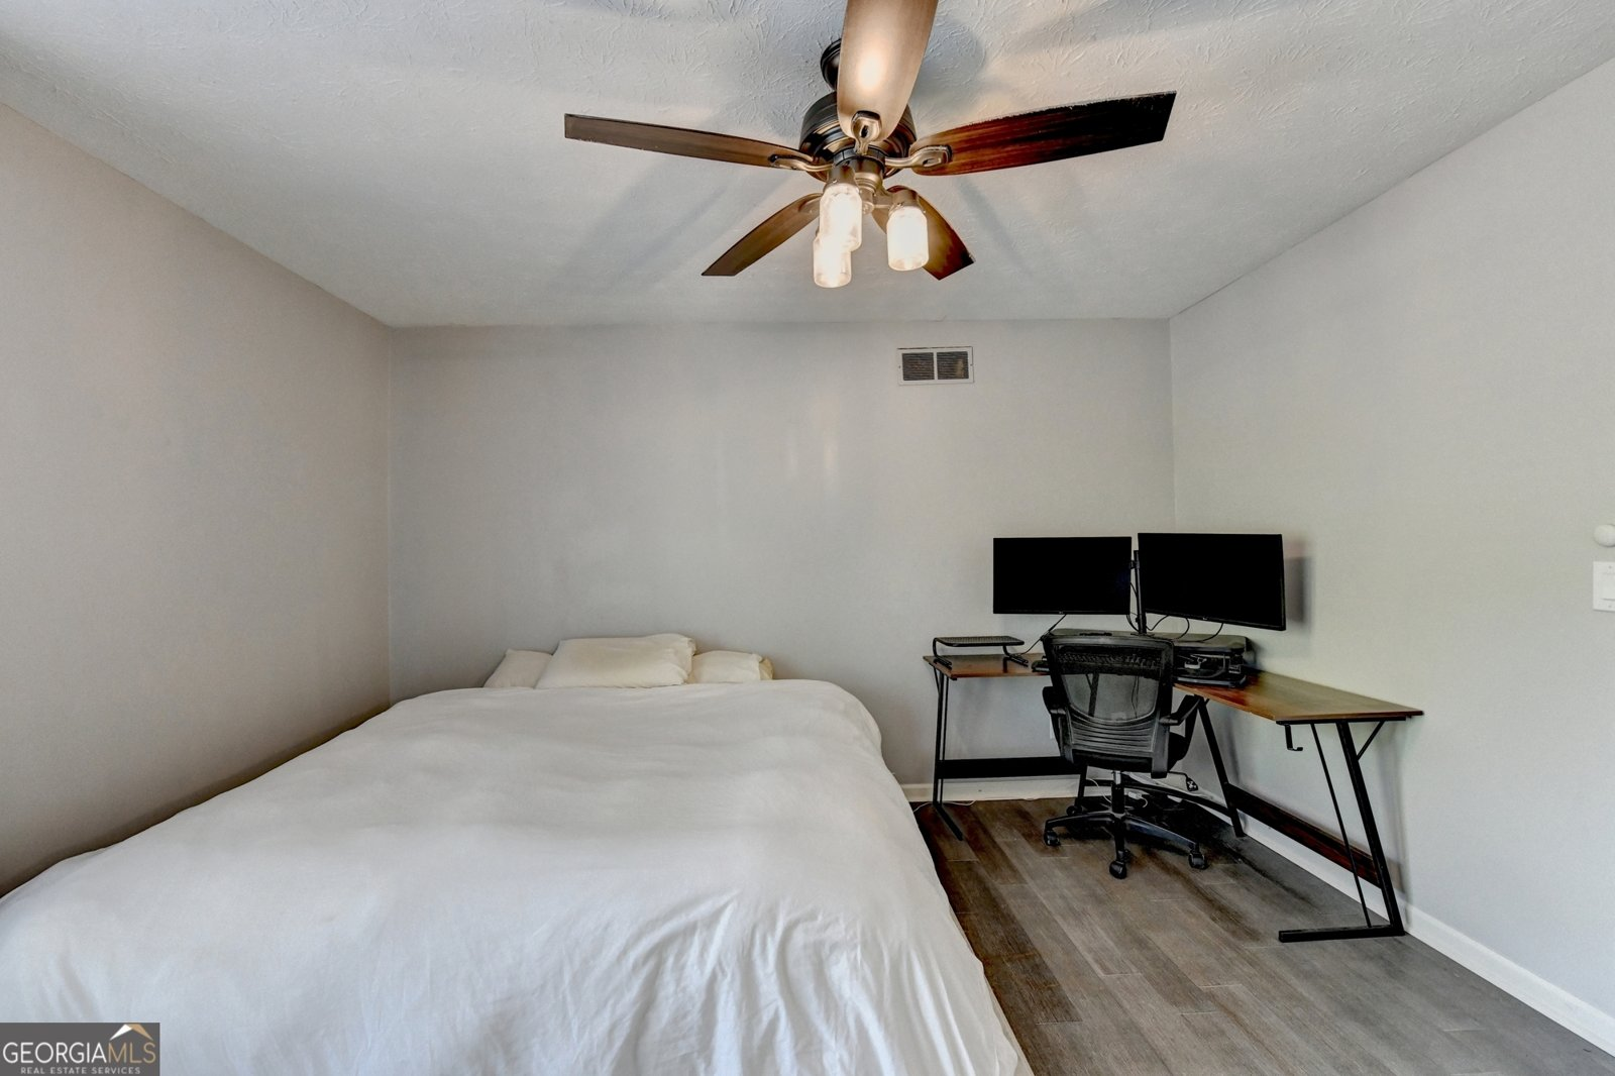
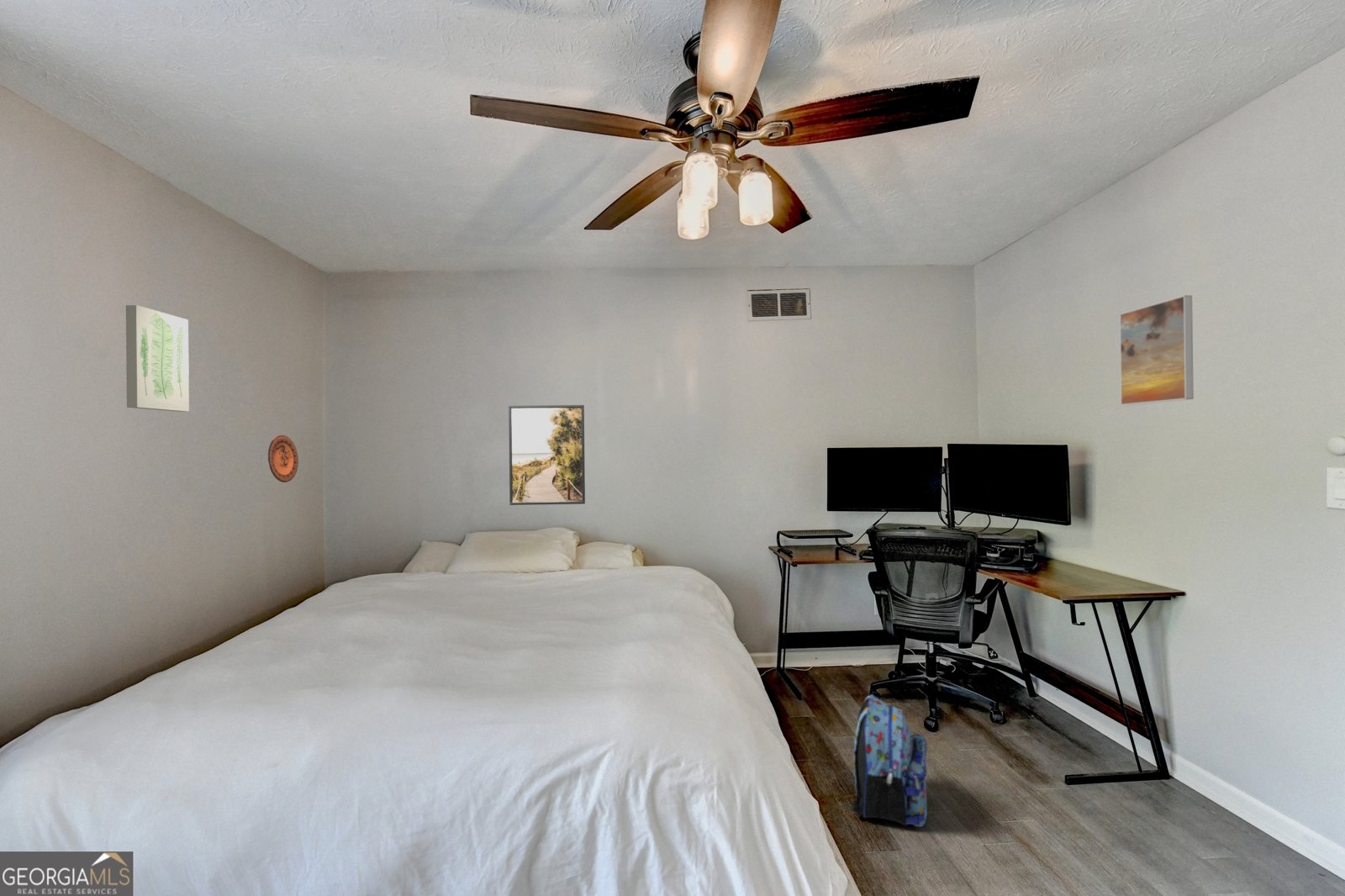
+ backpack [851,693,928,828]
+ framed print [508,404,586,506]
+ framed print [1119,294,1195,406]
+ wall art [125,304,190,413]
+ decorative plate [267,435,299,483]
